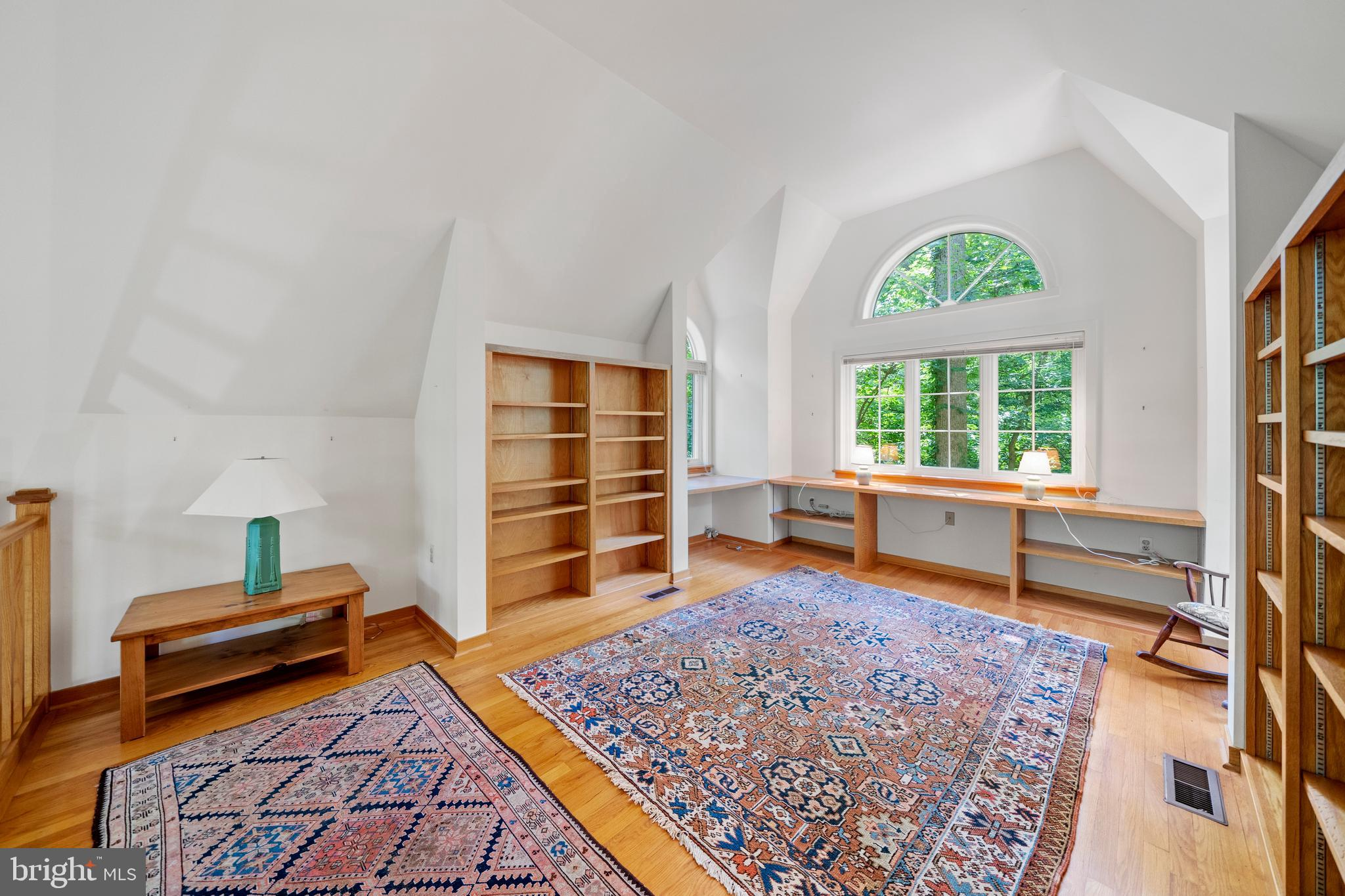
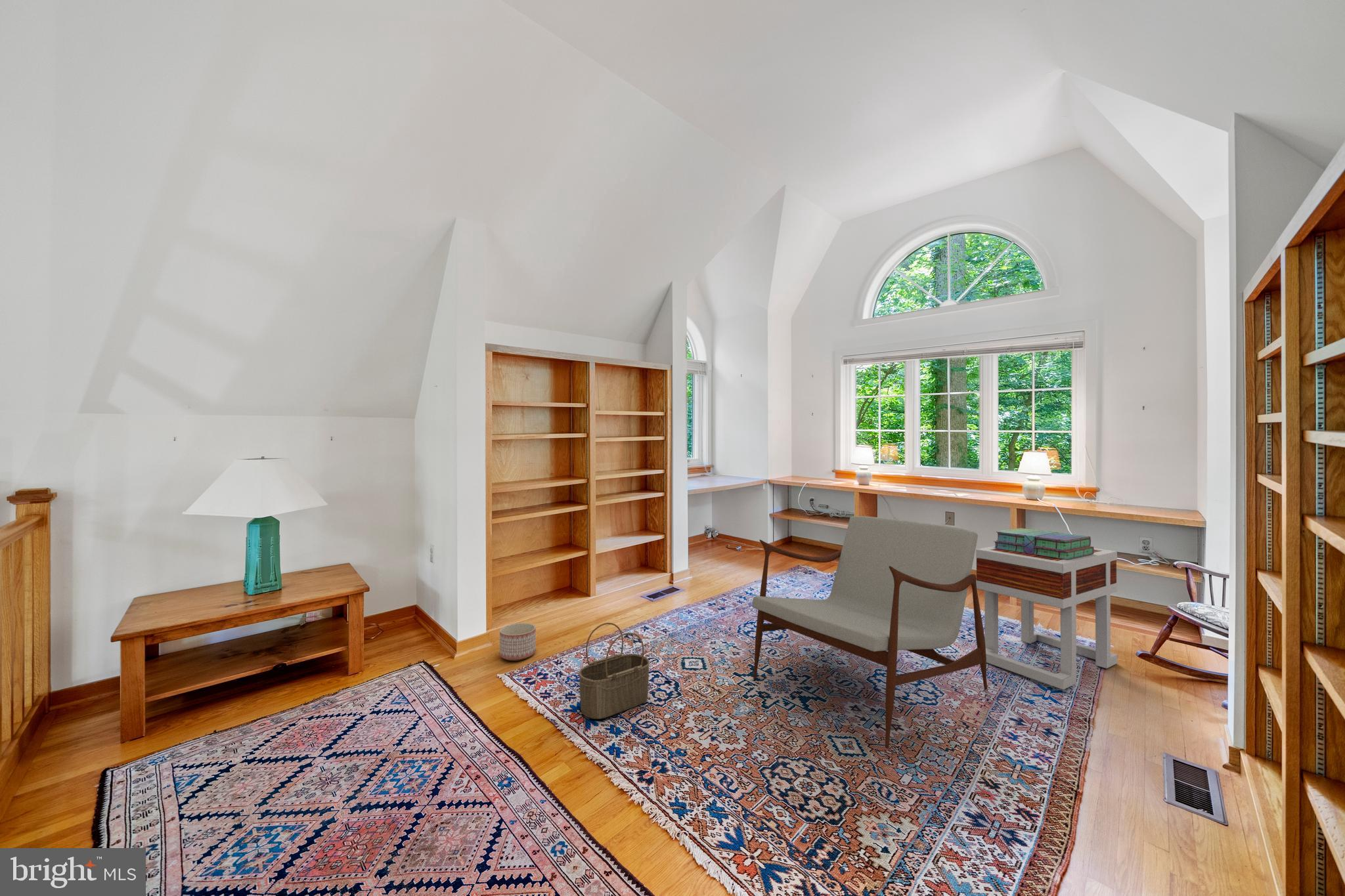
+ armchair [751,515,988,750]
+ wicker basket [578,622,650,719]
+ side table [975,545,1118,691]
+ planter [499,622,537,662]
+ stack of books [993,528,1095,560]
